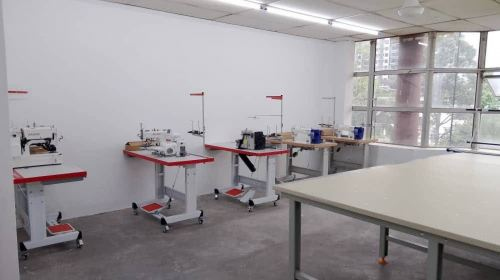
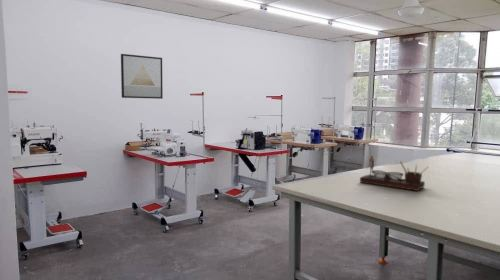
+ wall art [120,53,164,100]
+ desk organizer [359,154,429,192]
